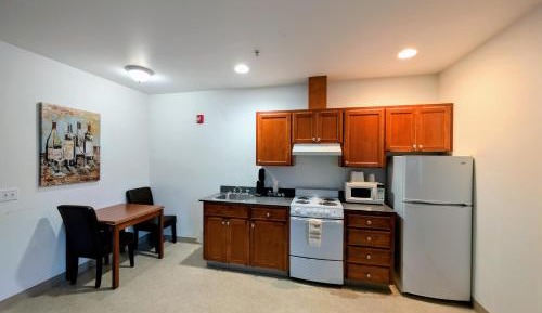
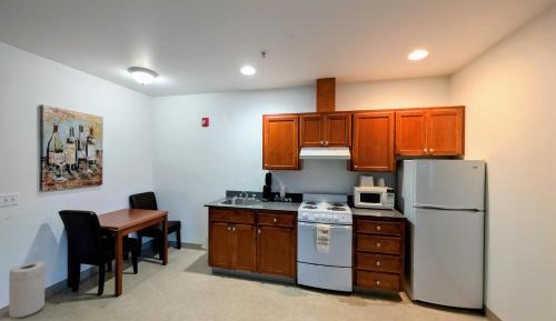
+ trash can [8,260,46,319]
